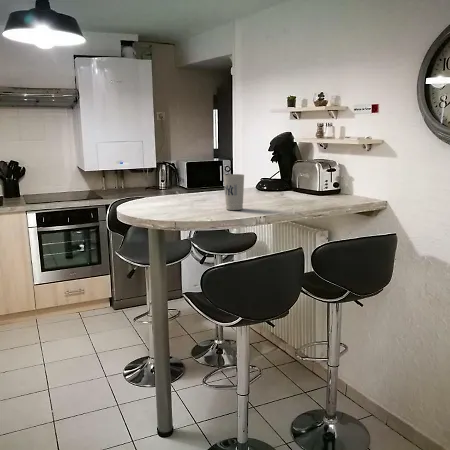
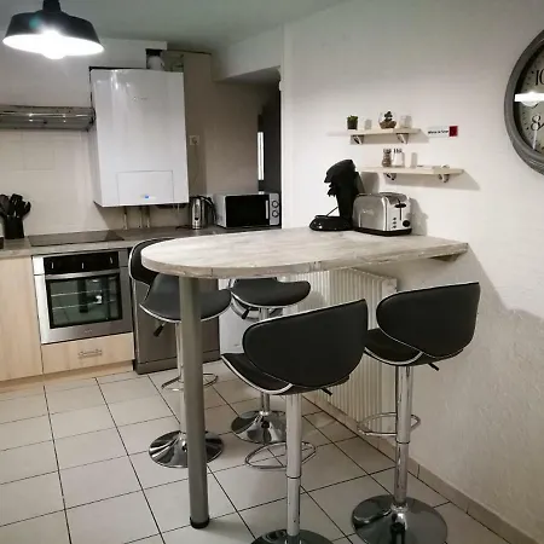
- cup [223,173,245,211]
